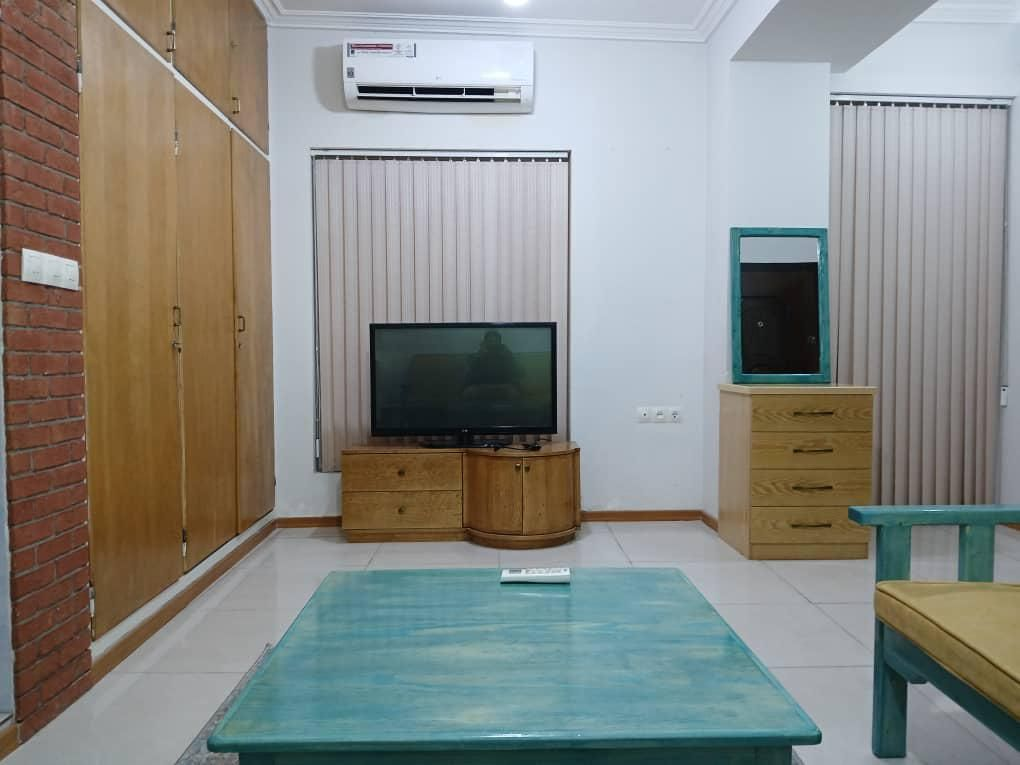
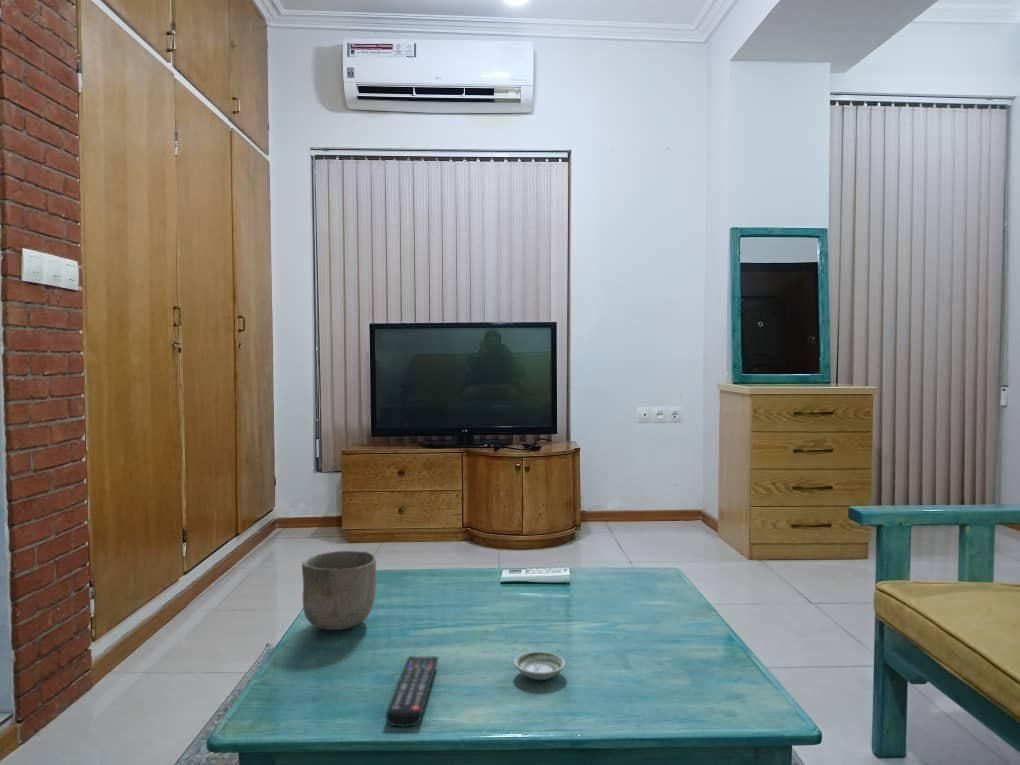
+ remote control [385,655,439,728]
+ saucer [513,651,566,681]
+ bowl [301,550,377,631]
